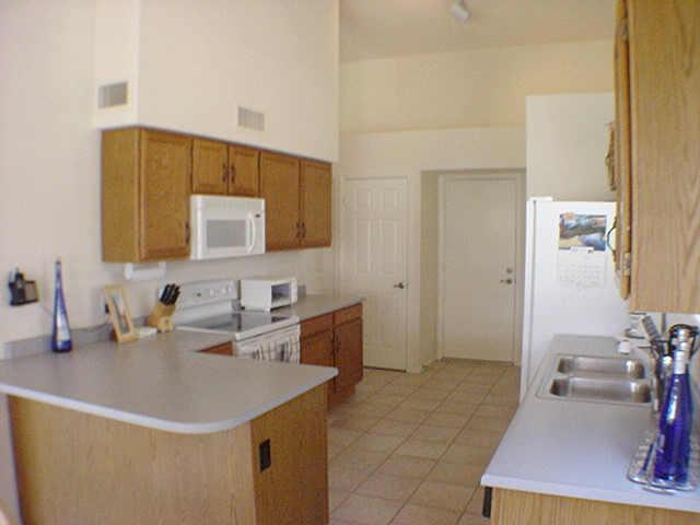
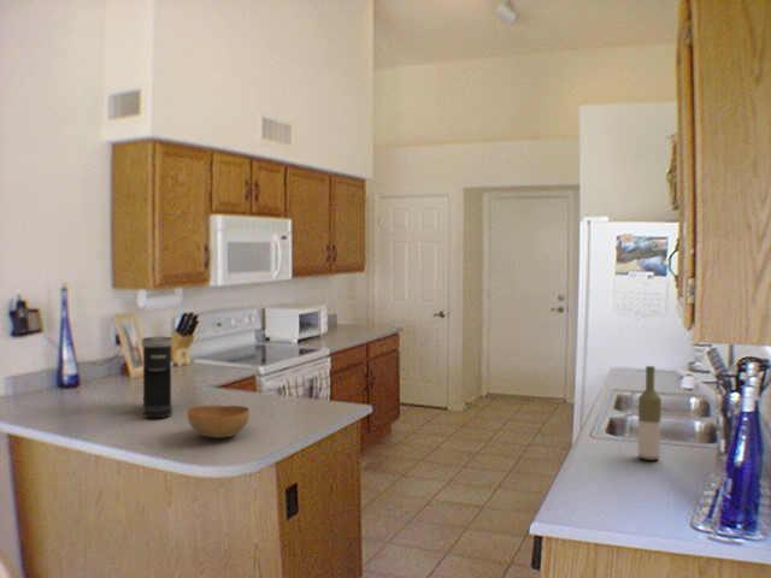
+ bowl [187,405,251,438]
+ bottle [637,365,663,461]
+ coffee maker [141,336,173,419]
